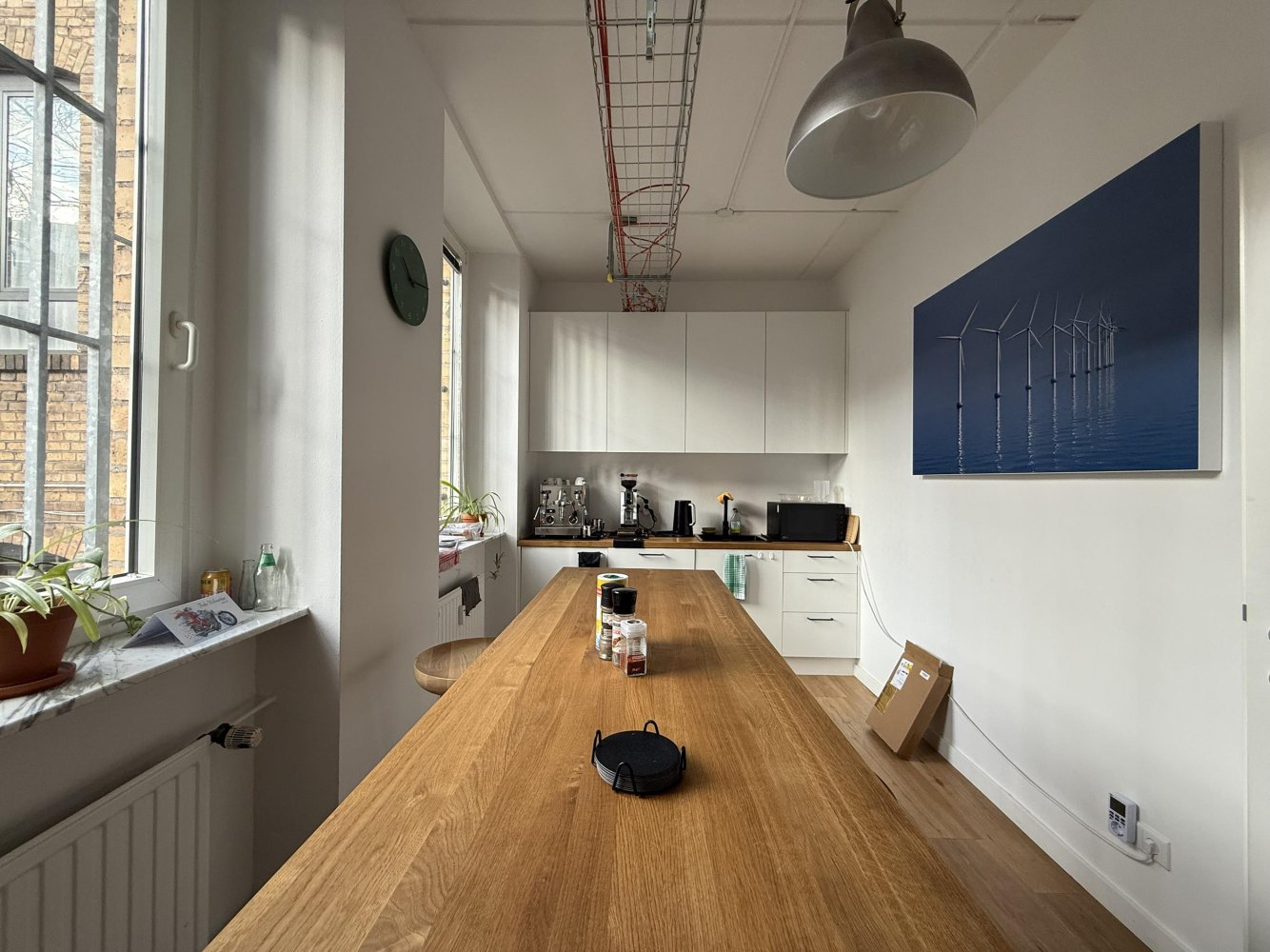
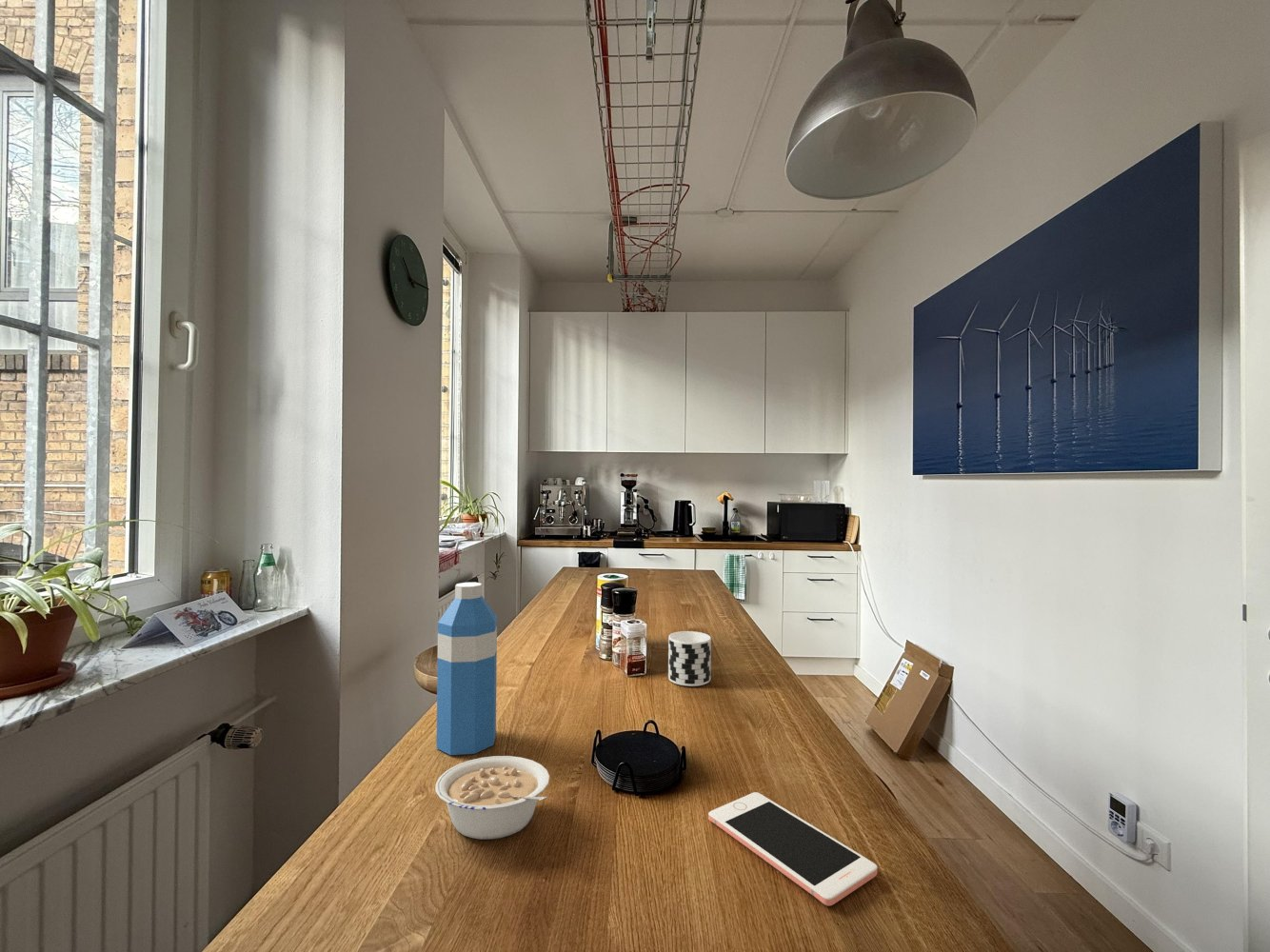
+ cup [667,630,712,687]
+ cell phone [707,791,878,907]
+ water bottle [436,582,498,756]
+ legume [435,755,550,841]
